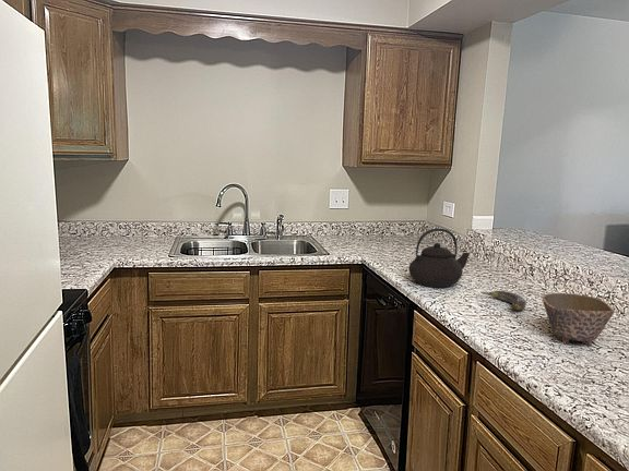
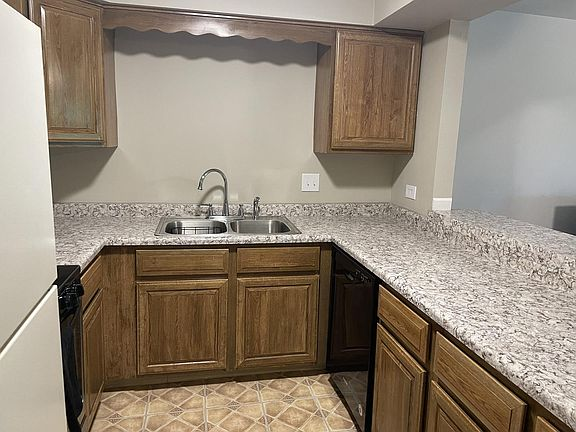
- teapot [407,227,471,289]
- bowl [542,292,616,347]
- banana [479,290,527,312]
